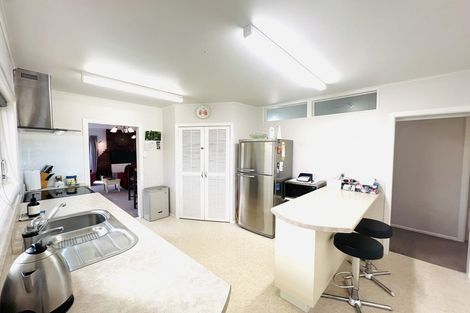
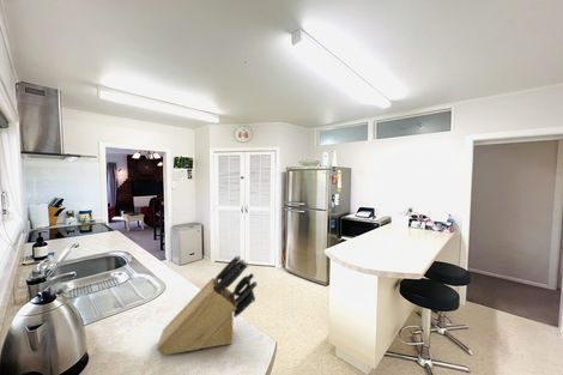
+ knife block [156,254,259,356]
